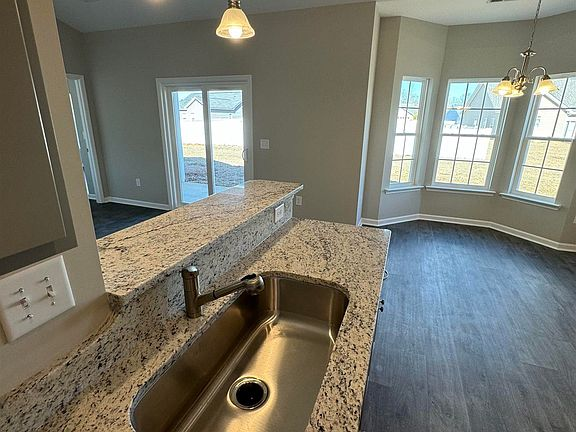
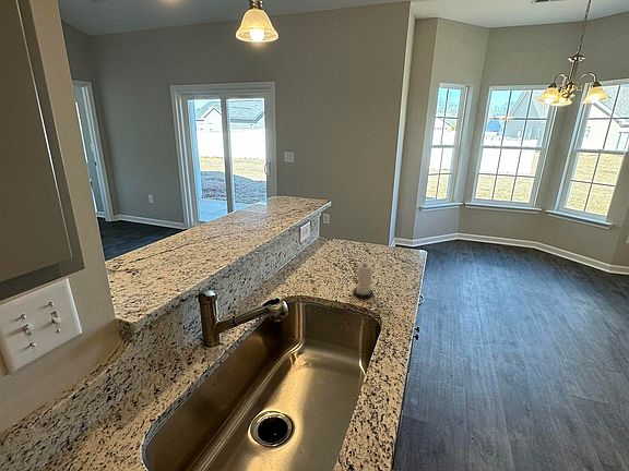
+ candle [352,262,375,299]
